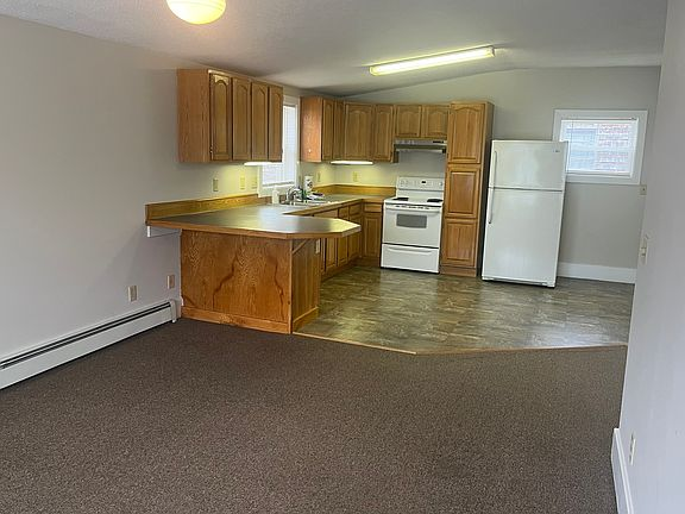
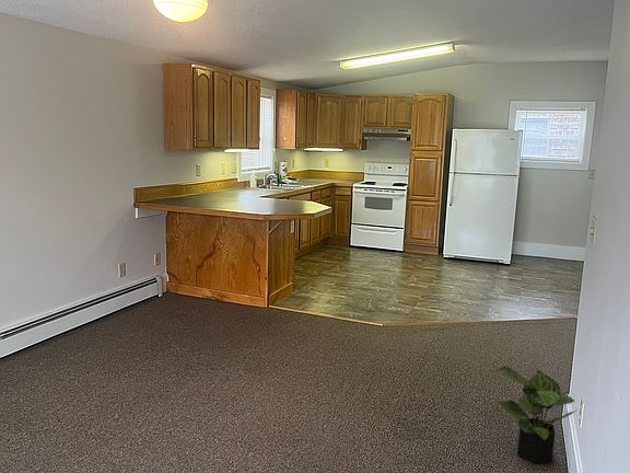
+ potted plant [494,366,579,464]
